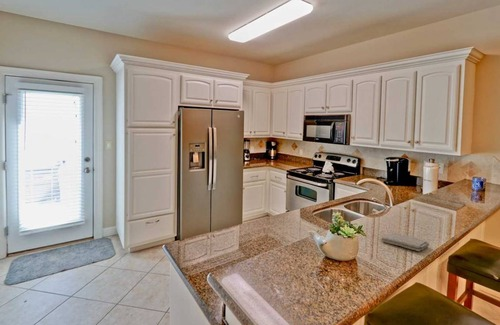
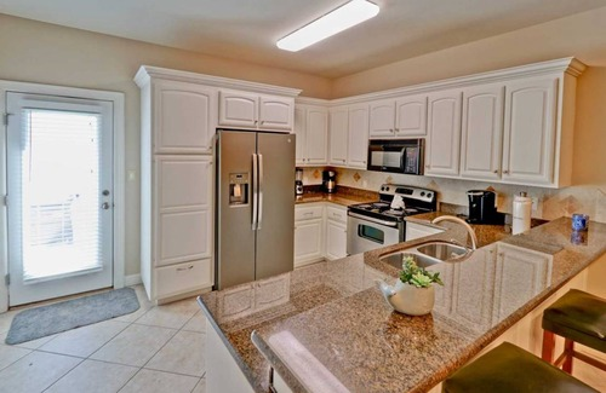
- washcloth [380,232,430,252]
